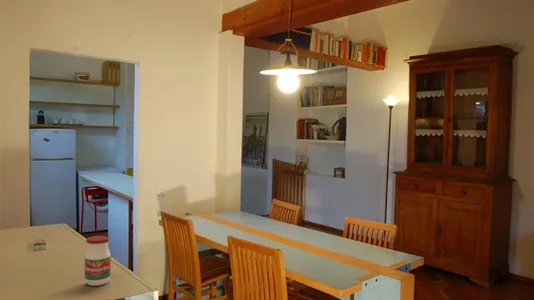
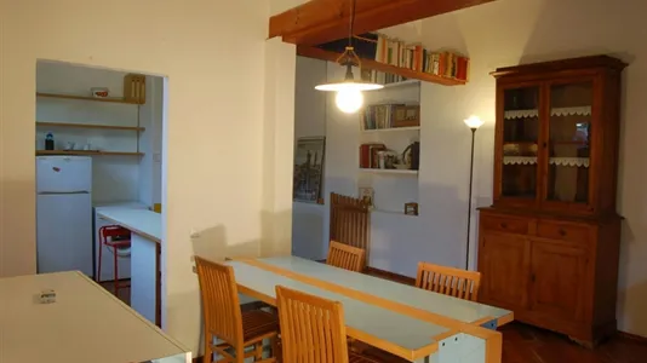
- jar [83,235,112,287]
